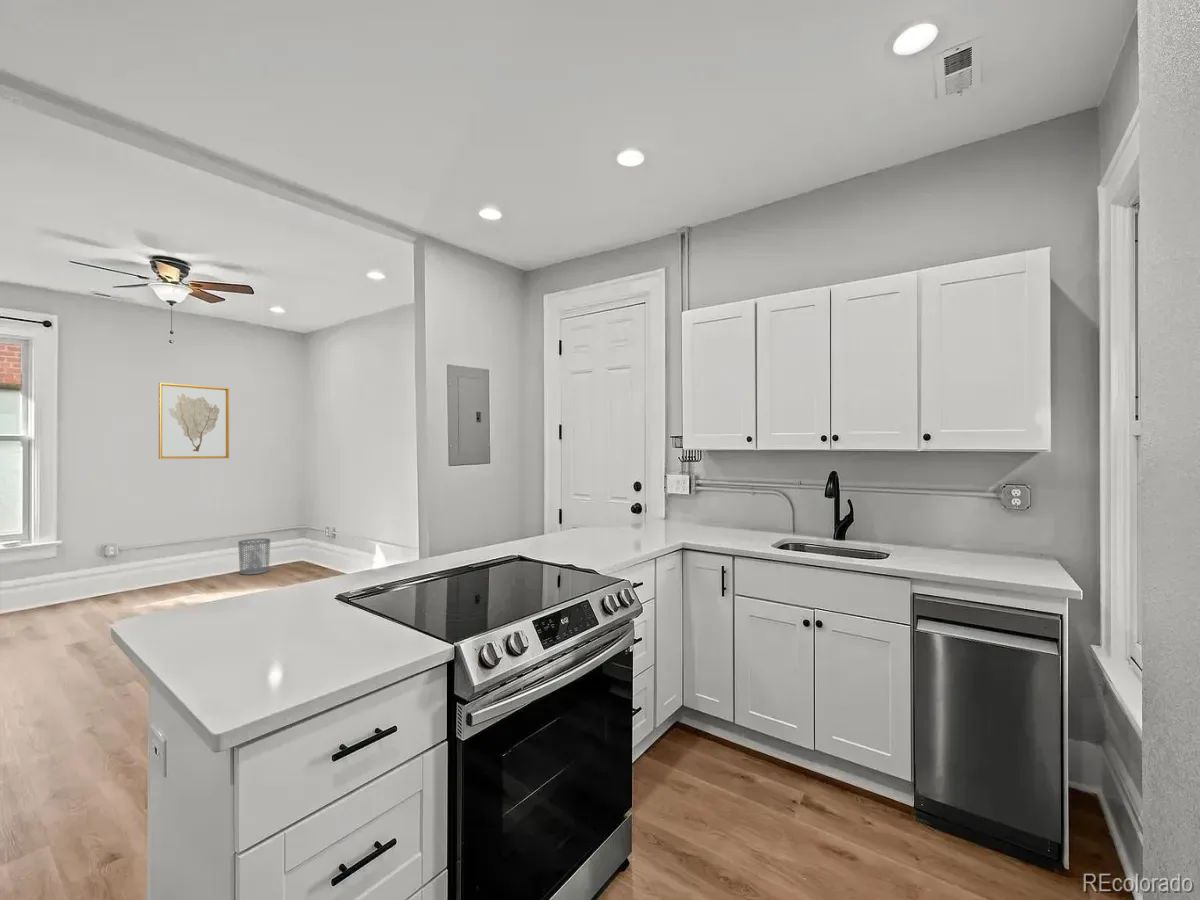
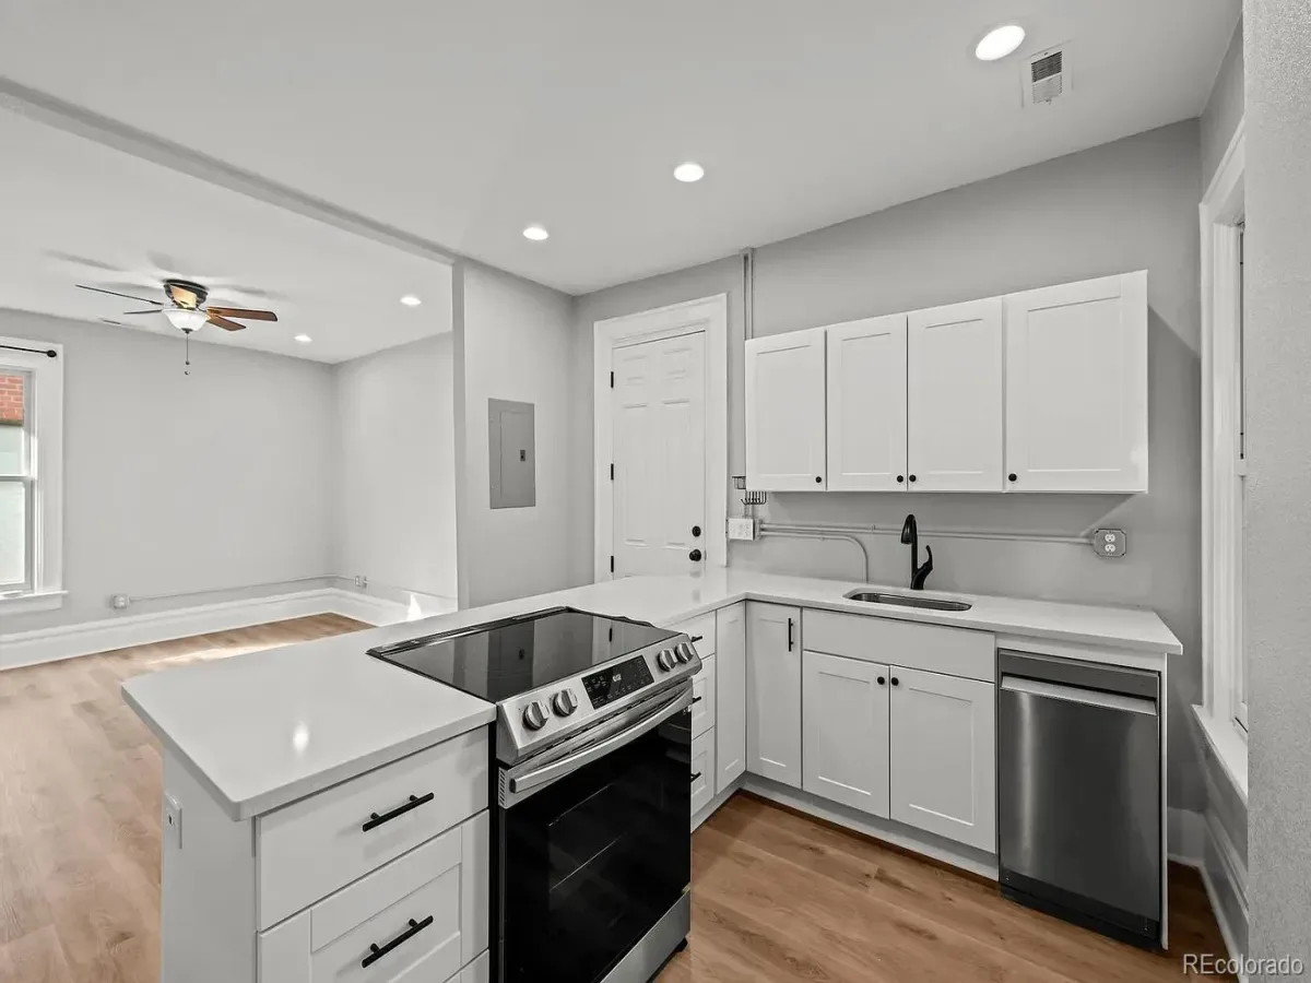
- waste bin [237,537,271,576]
- wall art [158,382,230,460]
